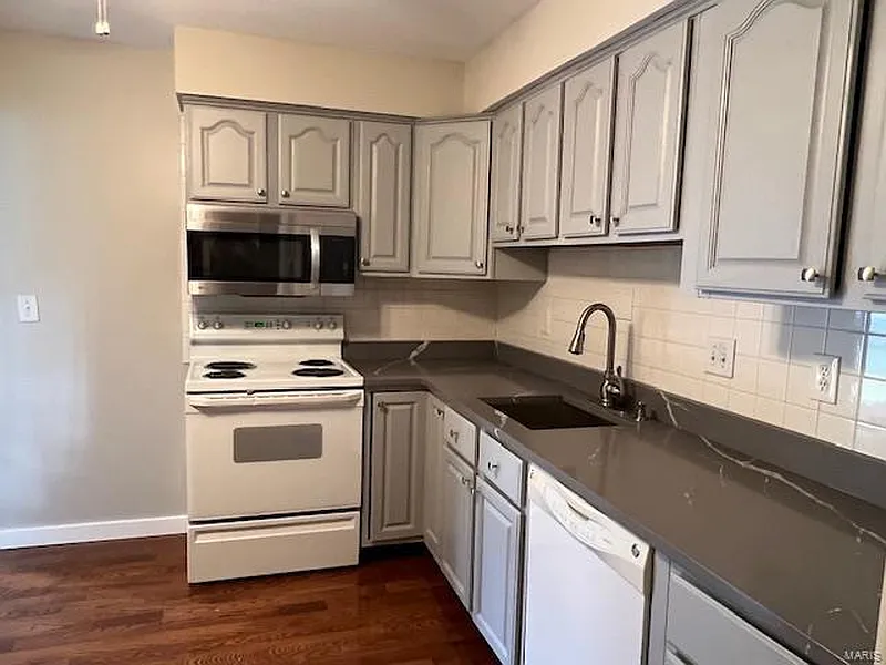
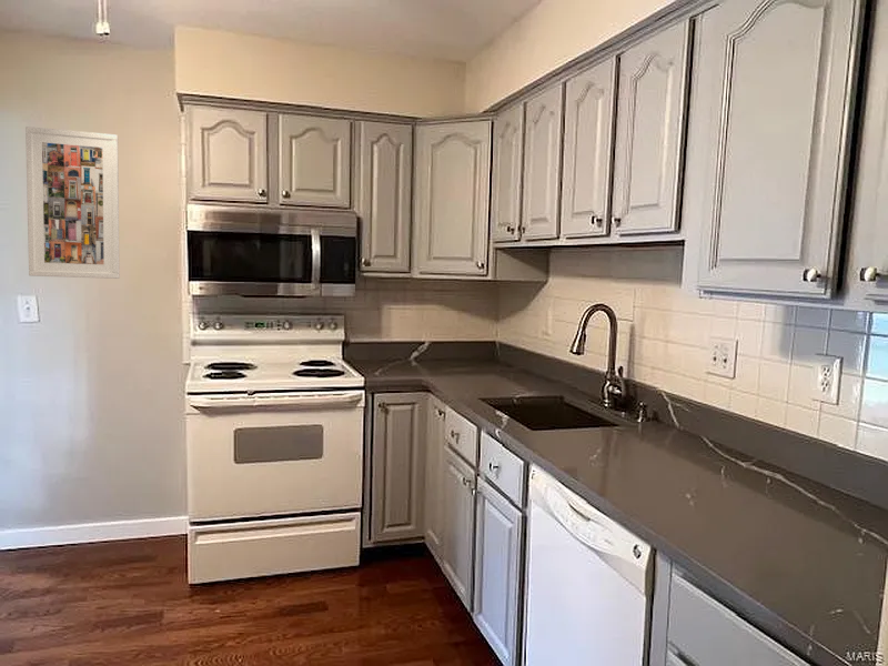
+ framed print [24,125,121,280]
